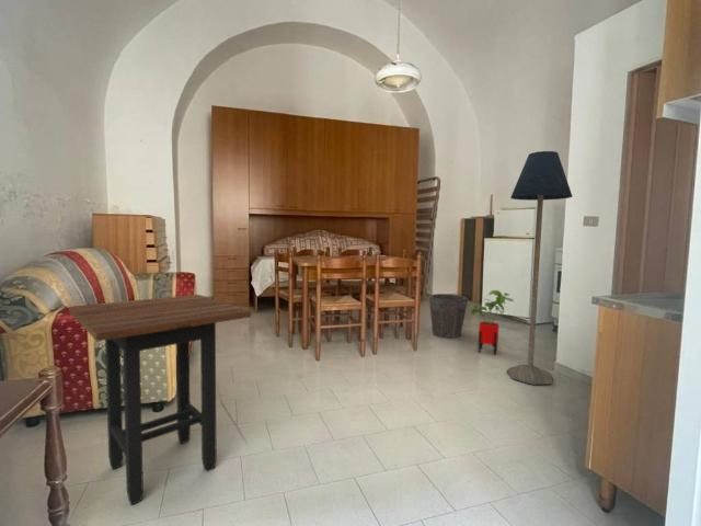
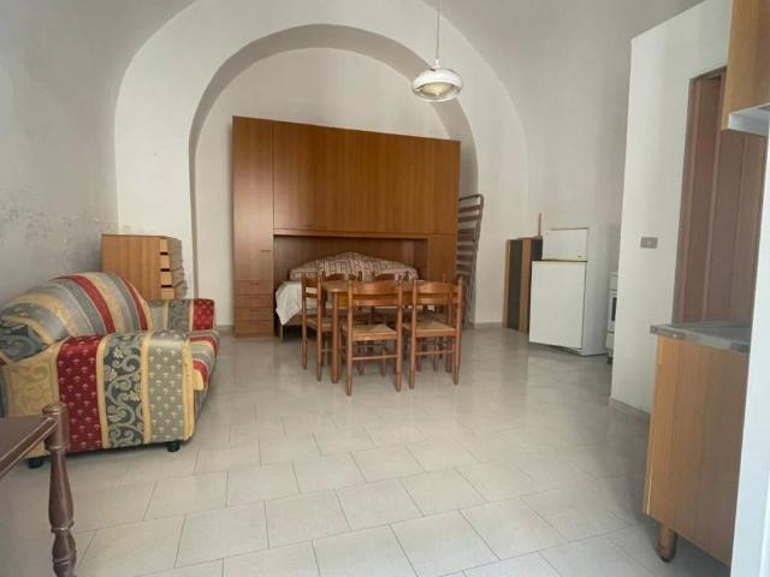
- side table [68,294,252,506]
- floor lamp [505,150,574,386]
- waste bin [428,293,469,339]
- house plant [469,289,515,356]
